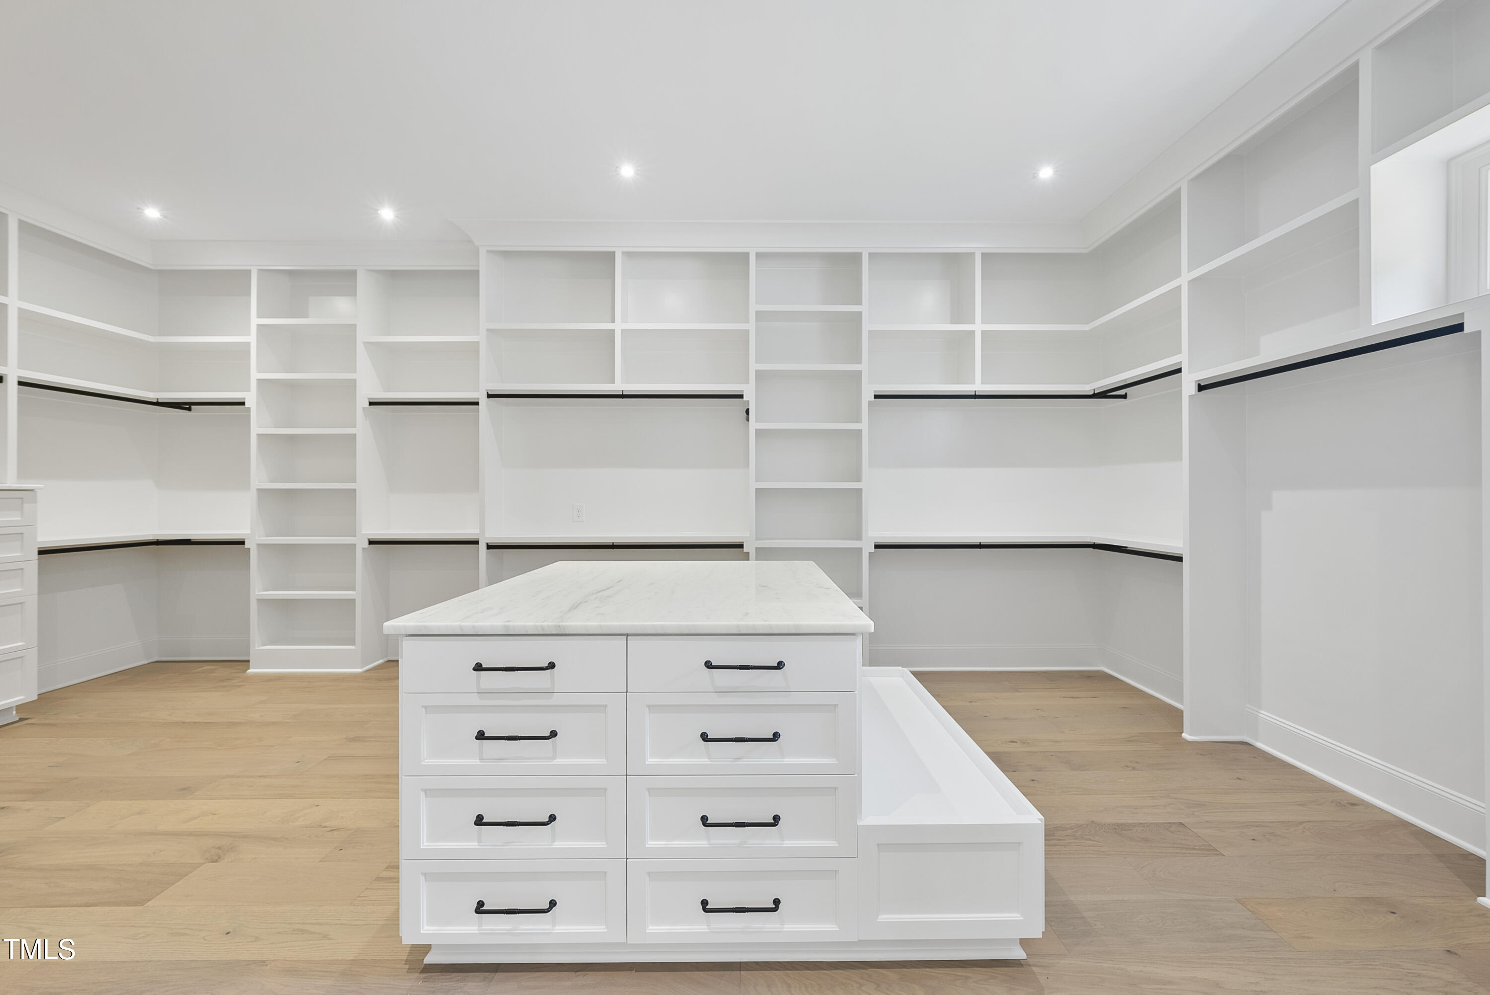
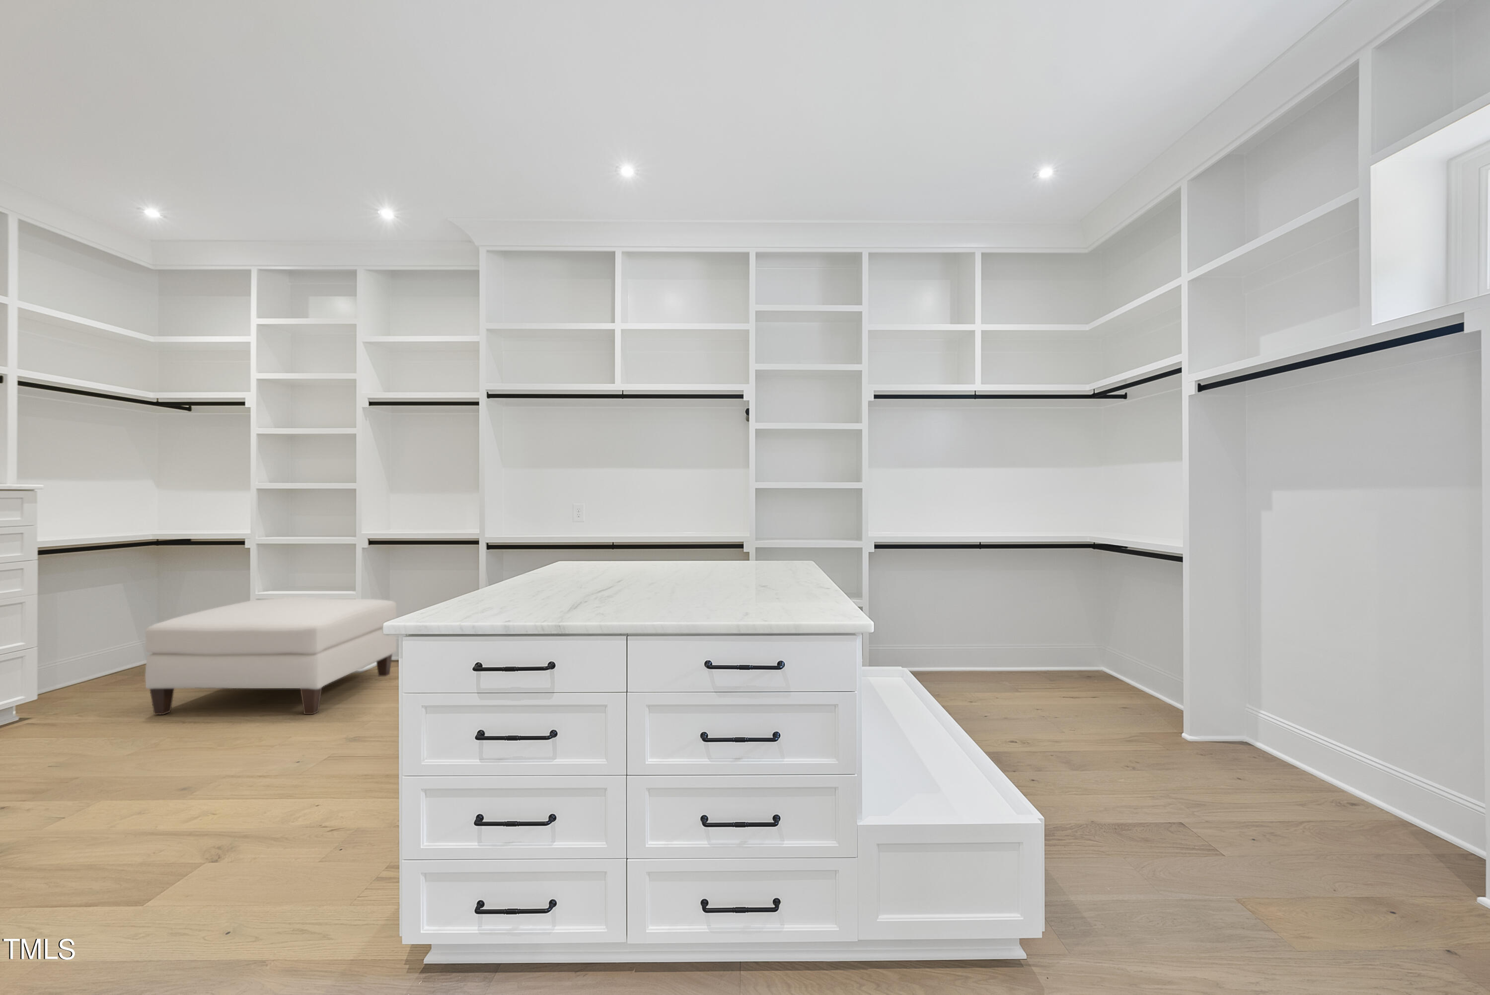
+ ottoman [144,596,397,715]
